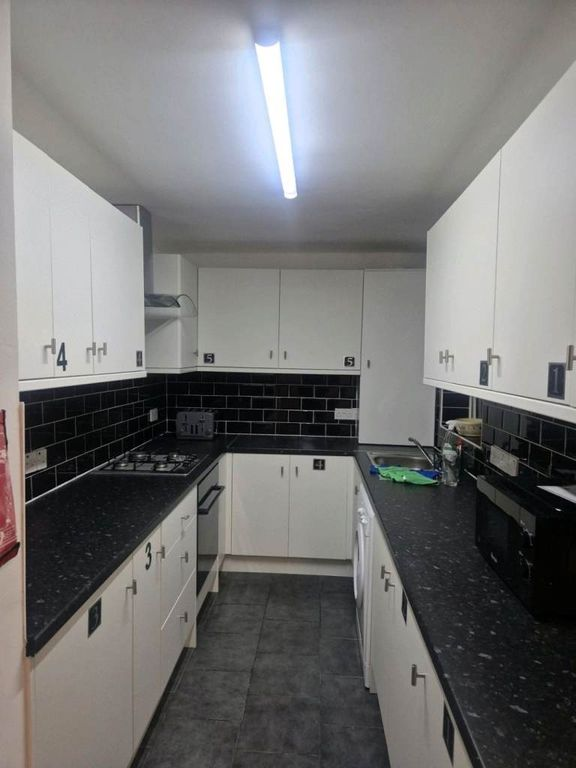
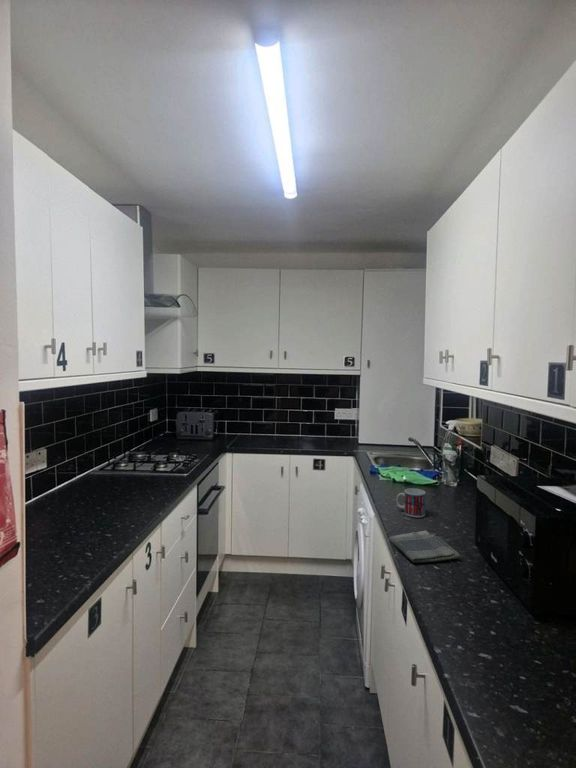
+ mug [395,487,426,518]
+ dish towel [388,530,461,564]
